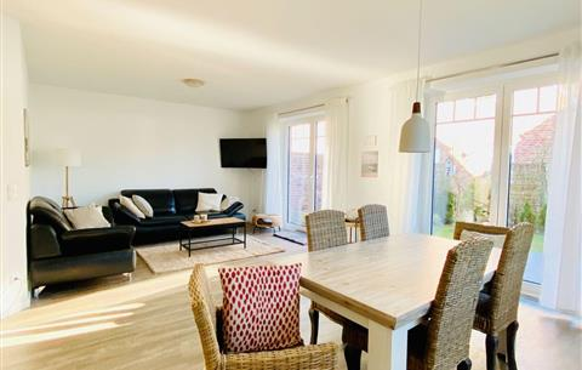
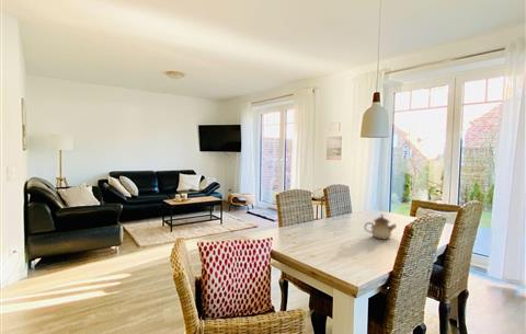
+ teapot [363,214,398,240]
